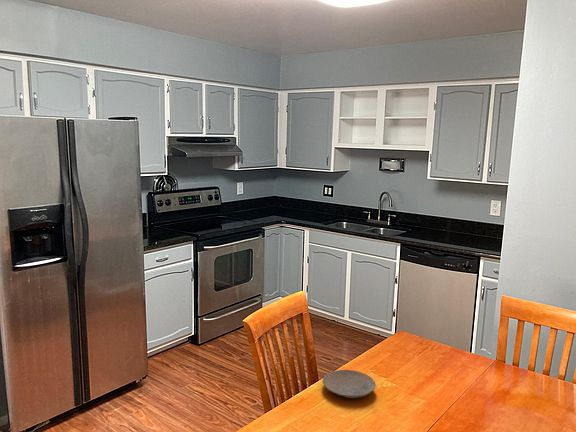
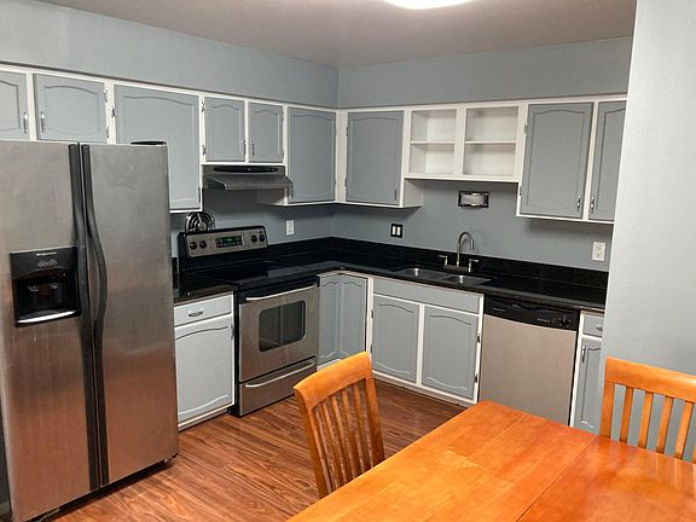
- plate [321,369,377,399]
